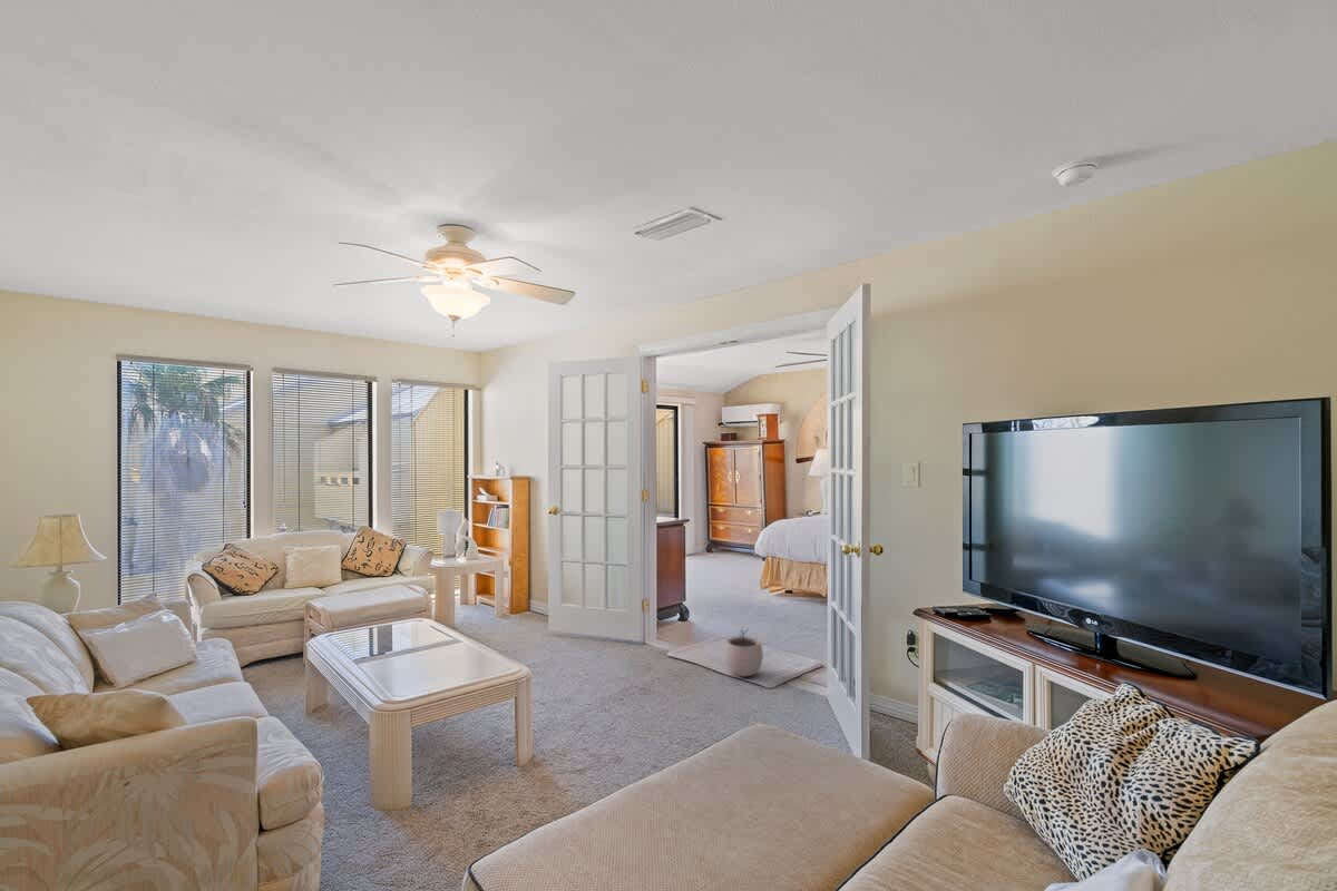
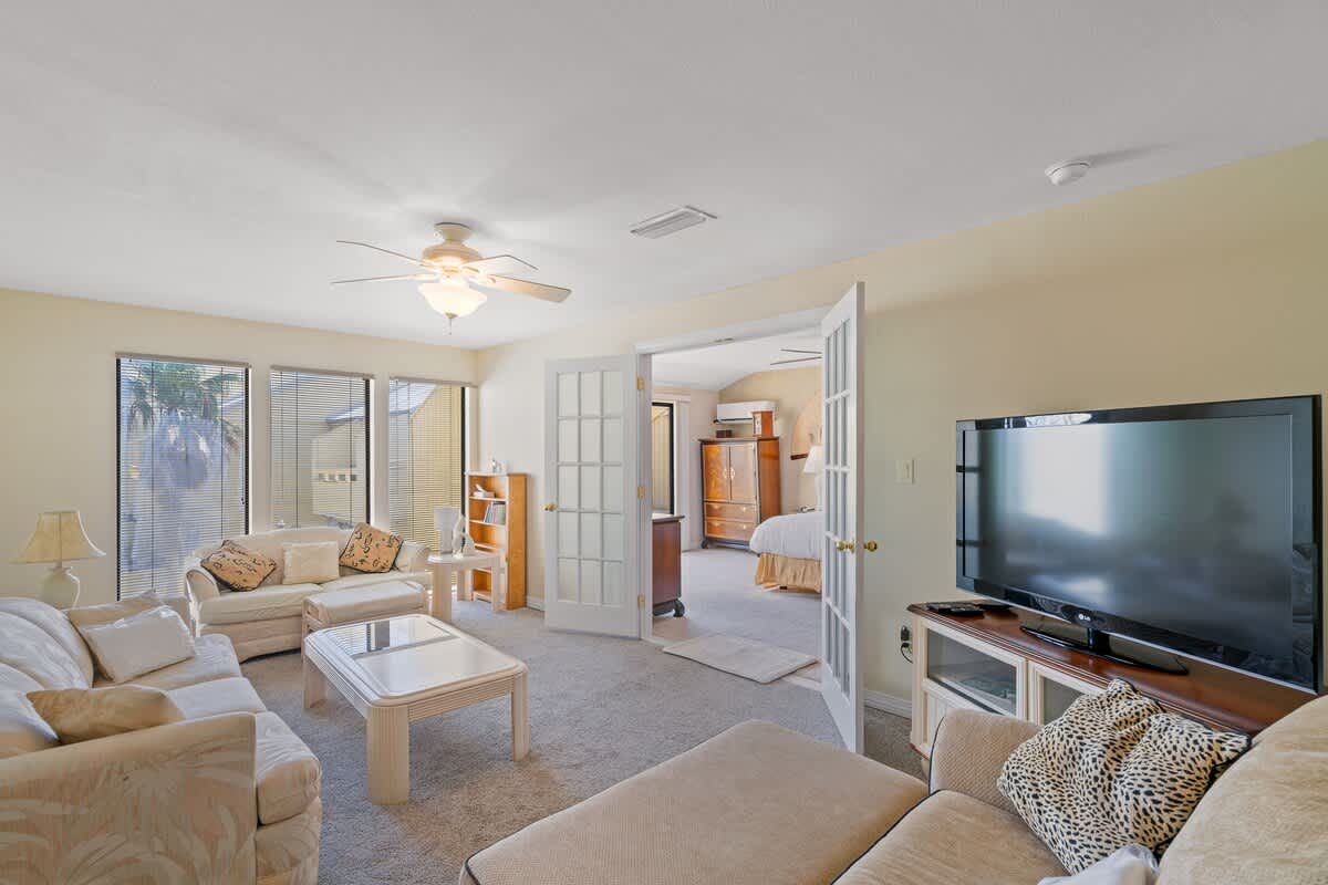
- plant pot [723,627,764,677]
